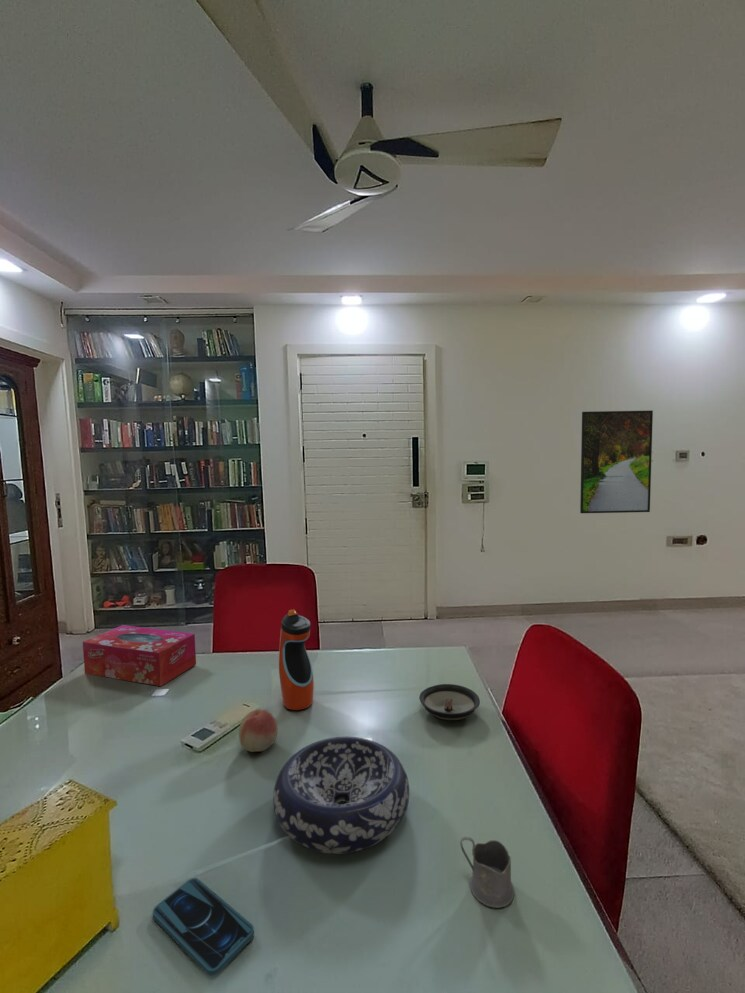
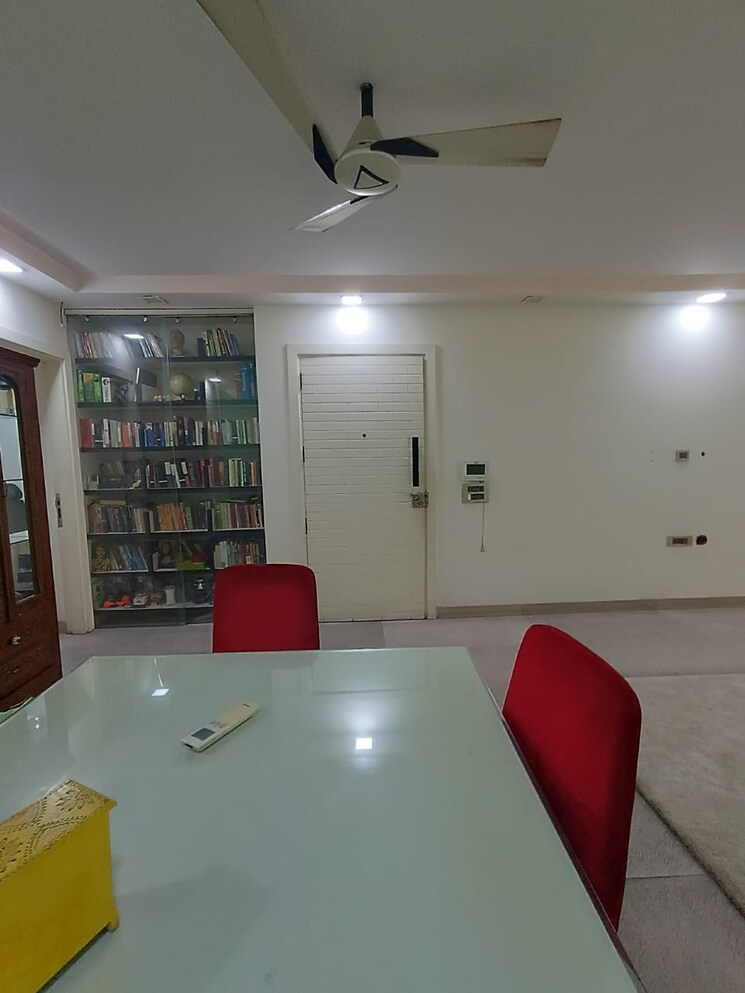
- smartphone [152,877,255,977]
- decorative bowl [272,736,410,855]
- saucer [418,683,481,721]
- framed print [579,409,654,514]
- fruit [238,709,278,753]
- tea glass holder [459,835,515,909]
- tissue box [82,624,197,687]
- water bottle [278,608,315,711]
